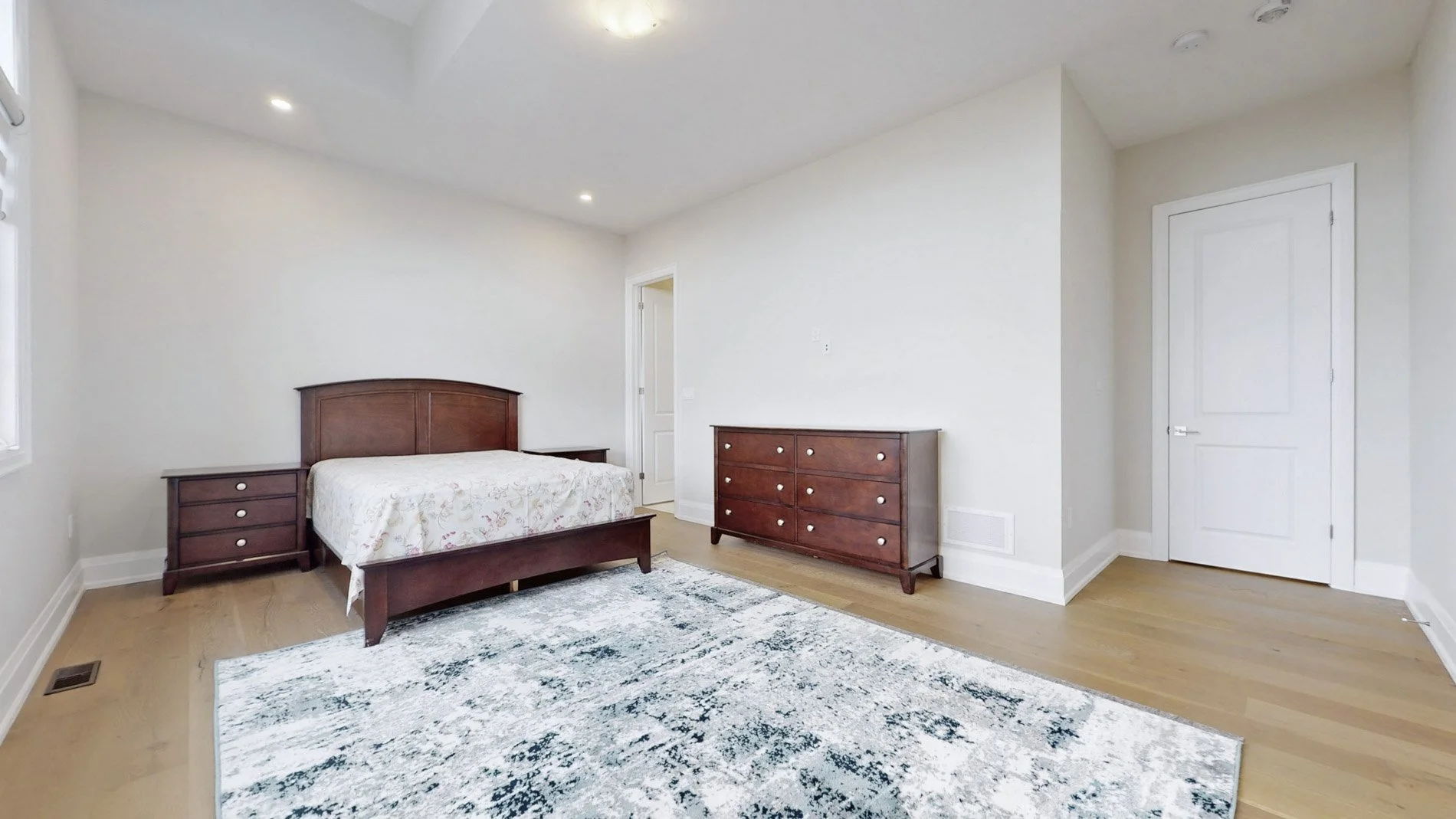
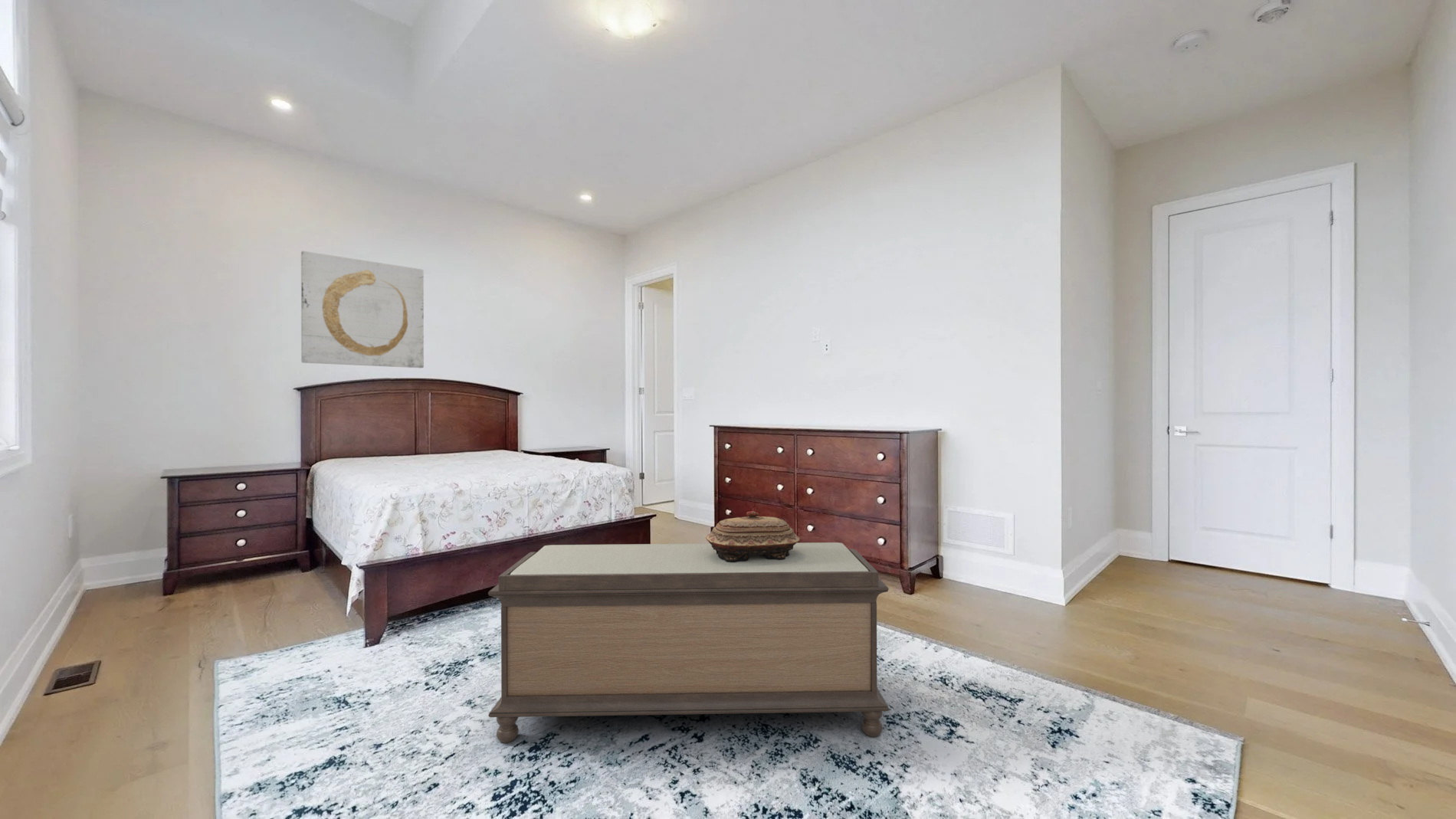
+ wall art [300,251,425,369]
+ bench [487,542,890,744]
+ decorative box [705,510,801,562]
